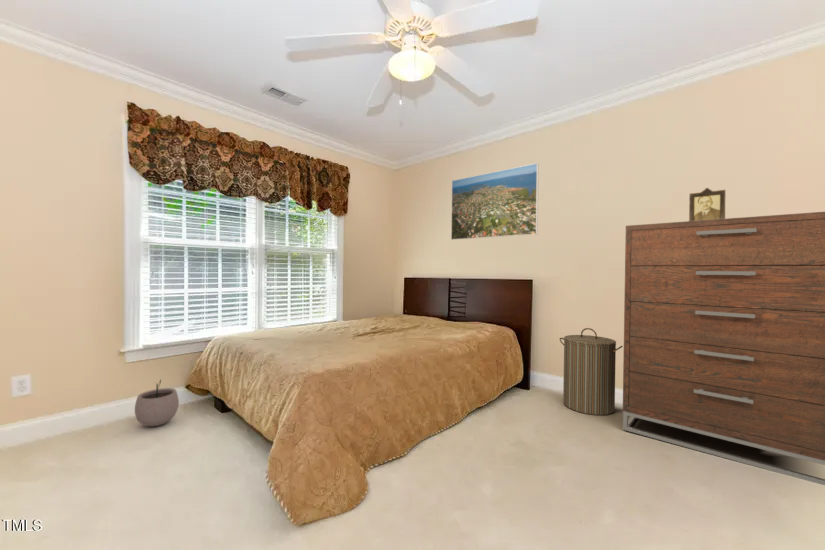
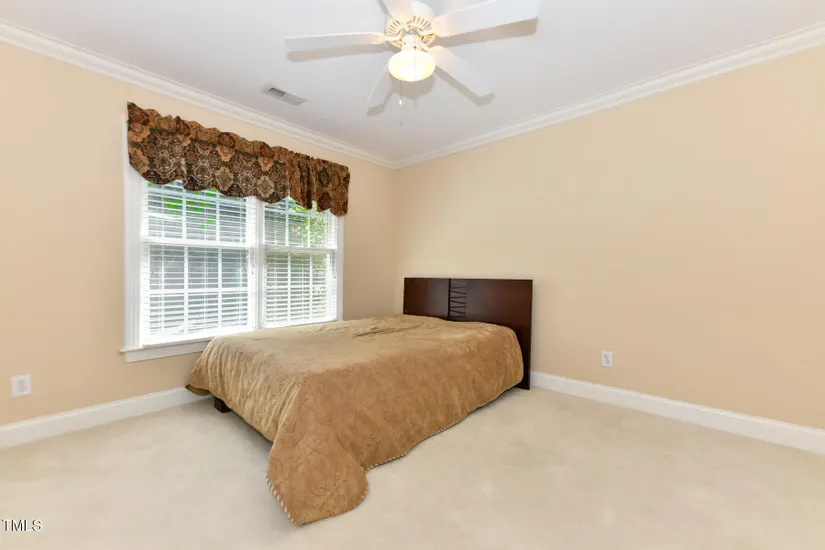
- laundry hamper [559,327,623,416]
- dresser [622,211,825,486]
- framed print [450,162,540,241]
- photo frame [688,187,726,221]
- plant pot [134,379,180,427]
